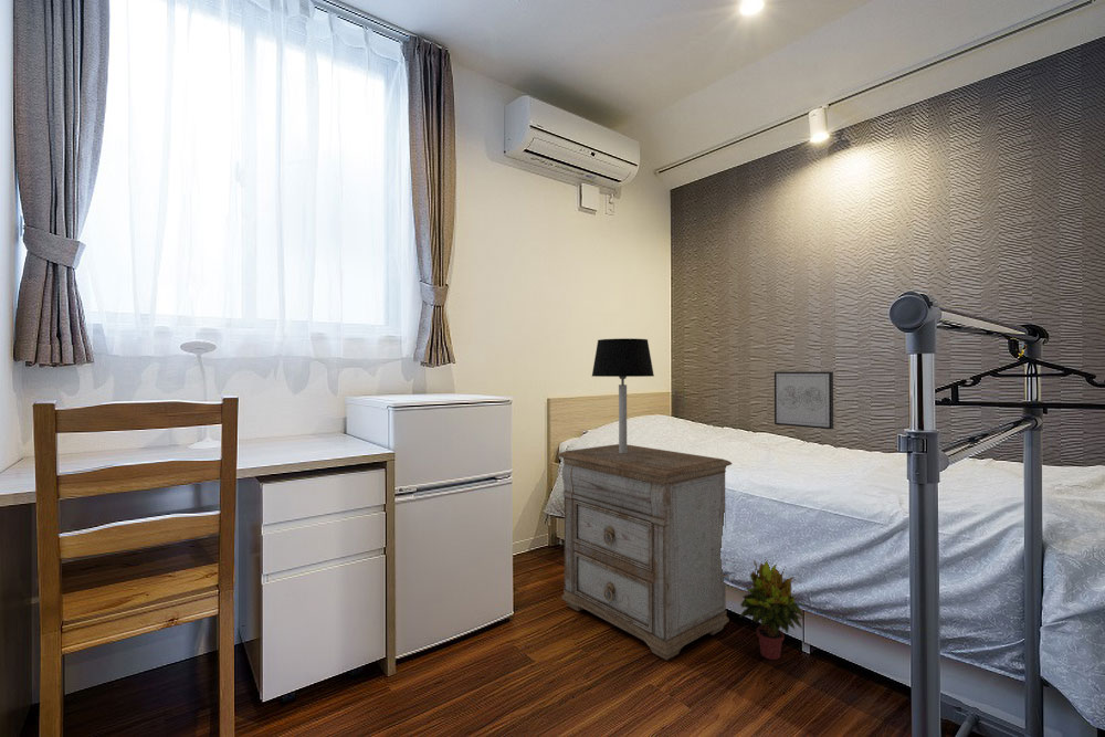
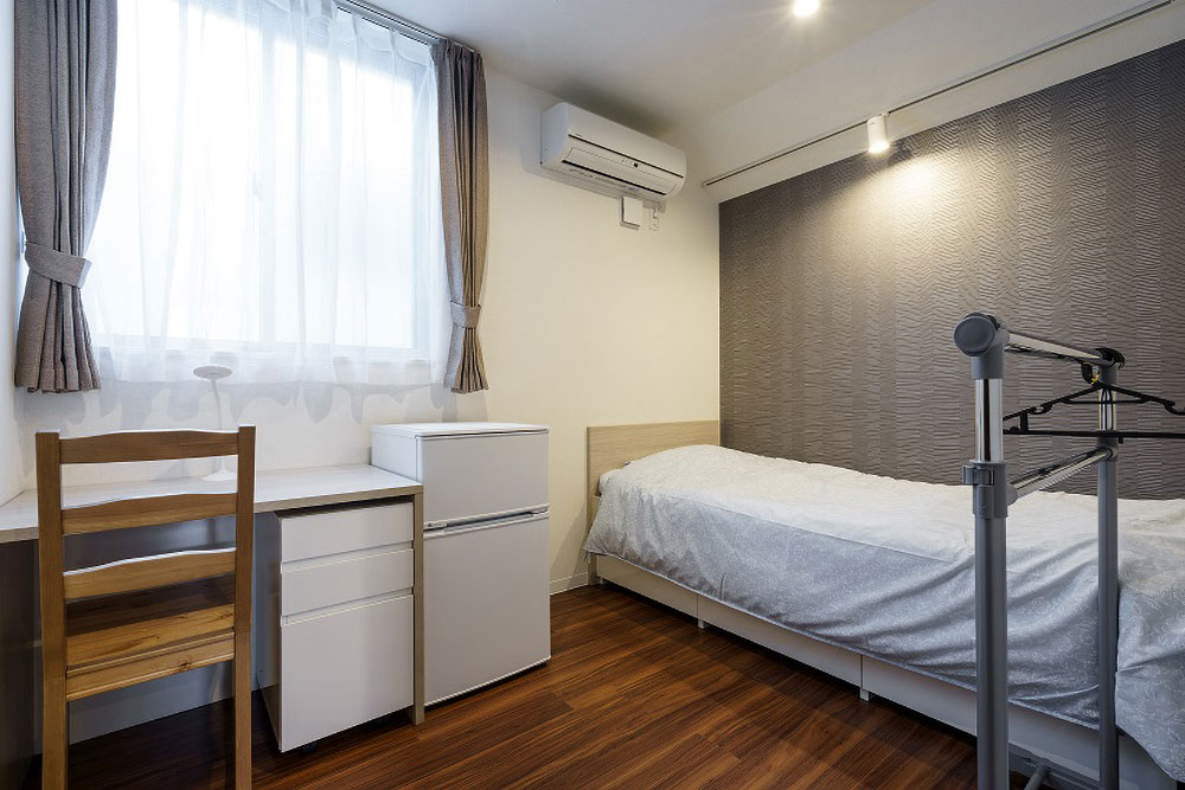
- potted plant [738,559,804,661]
- table lamp [591,337,655,453]
- nightstand [557,443,733,661]
- wall art [774,370,834,430]
